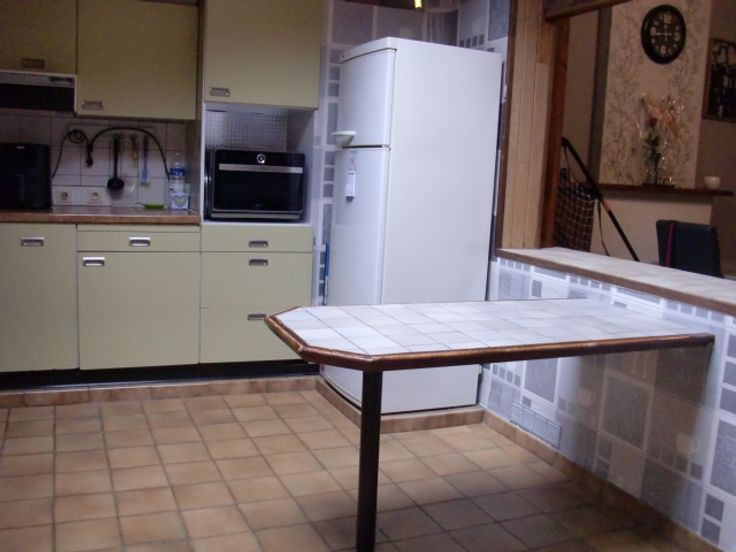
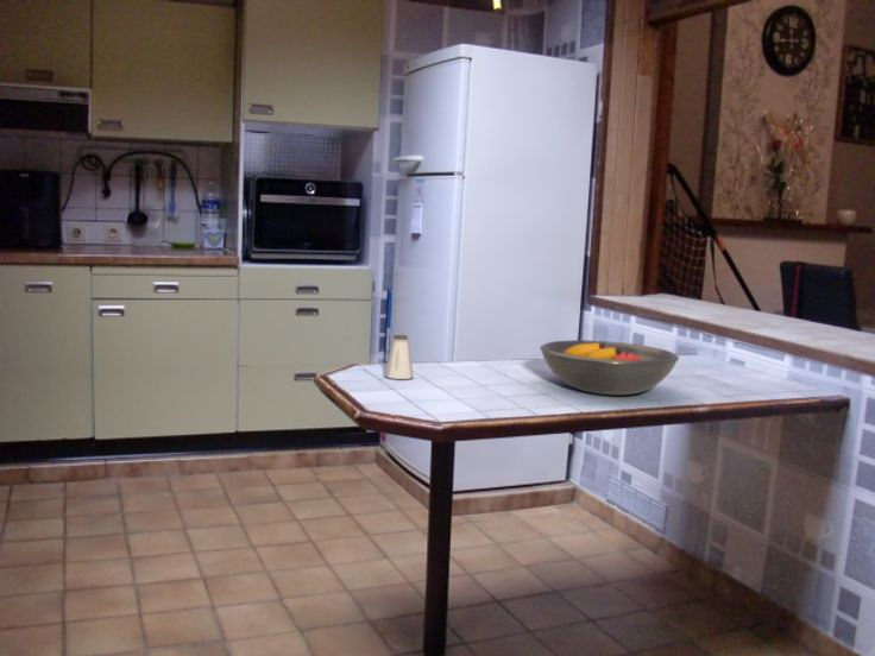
+ fruit bowl [539,339,680,396]
+ saltshaker [383,334,415,380]
